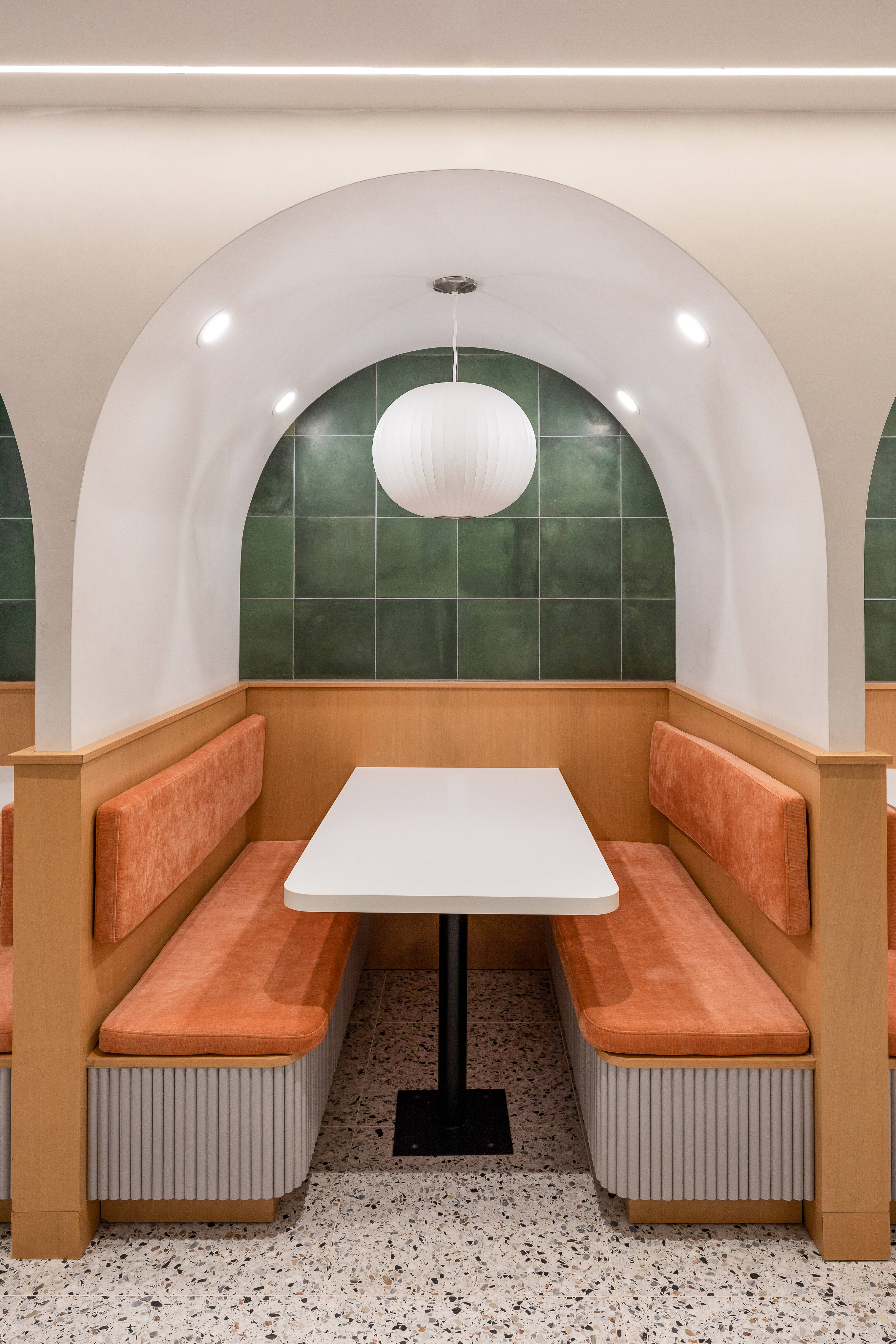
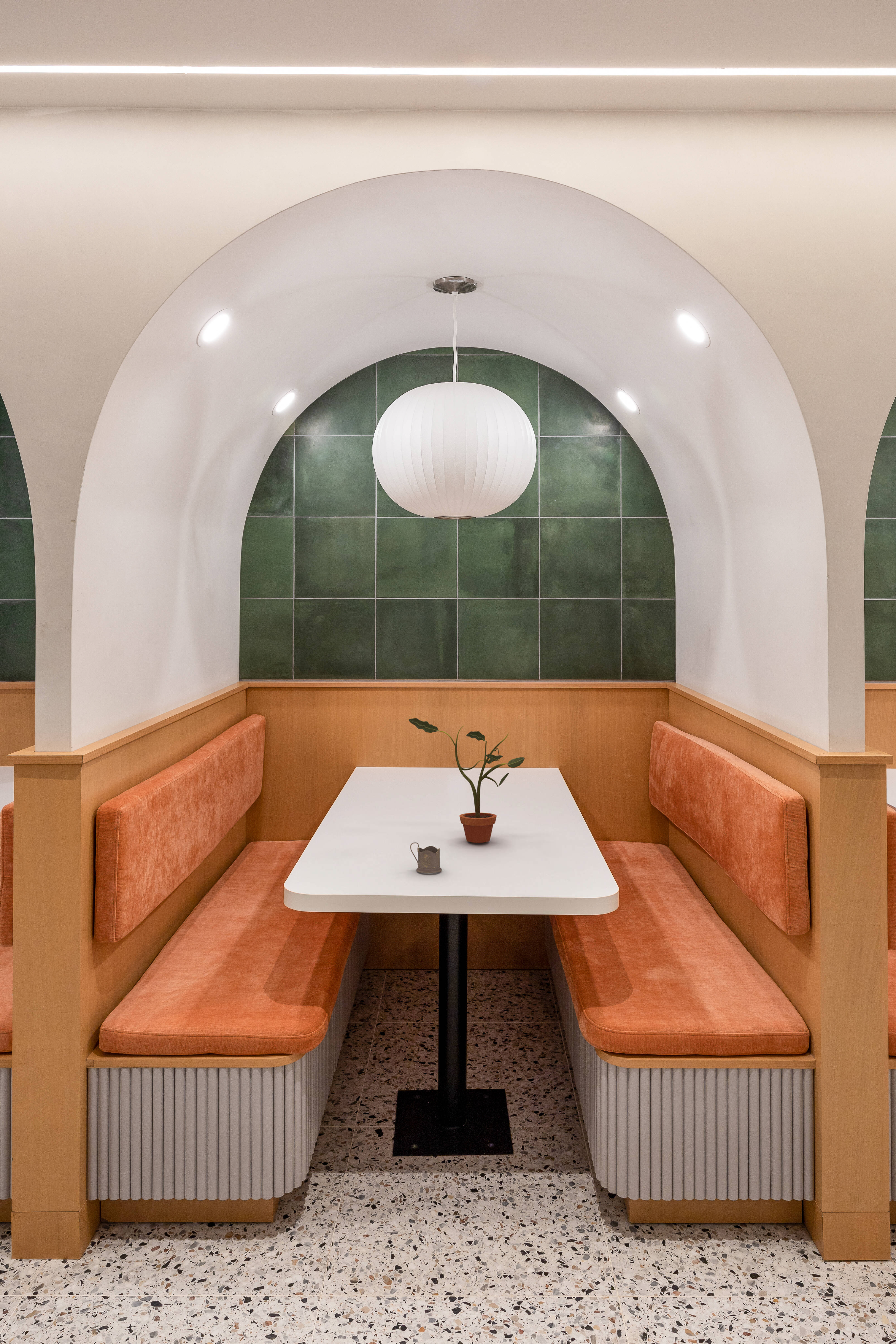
+ tea glass holder [410,842,442,873]
+ potted plant [408,718,525,843]
